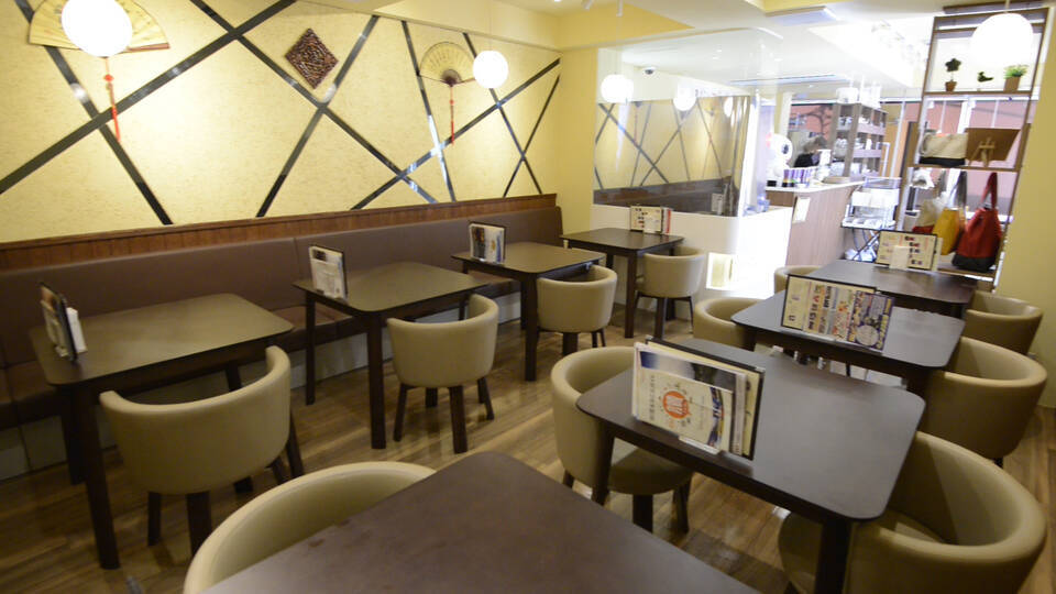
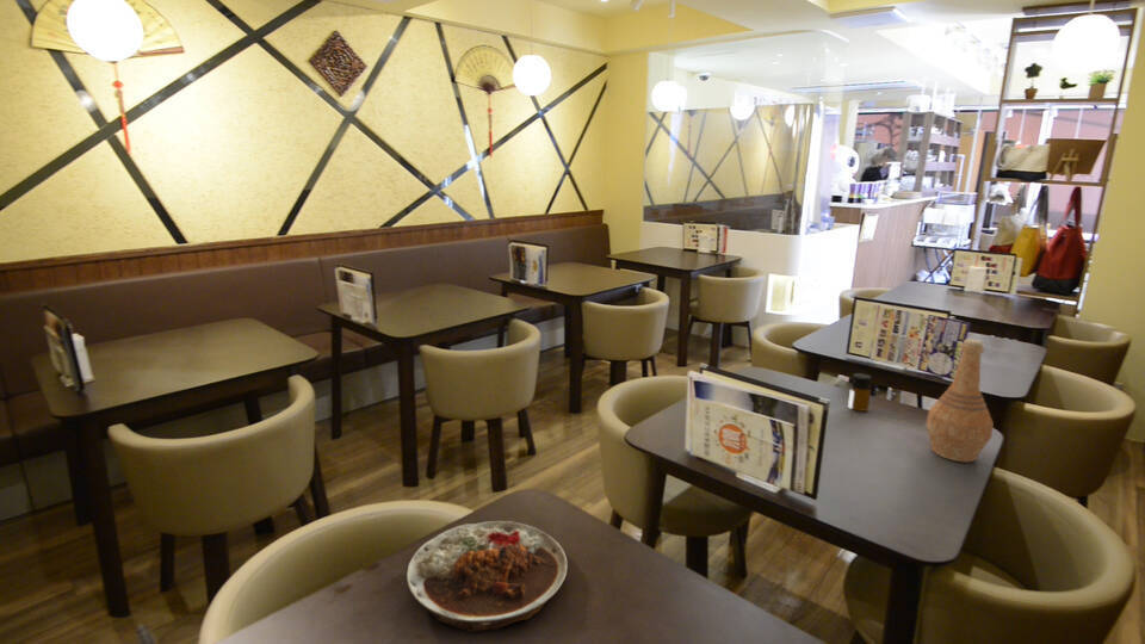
+ vase [926,338,995,463]
+ plate [404,520,569,633]
+ bottle [847,372,873,413]
